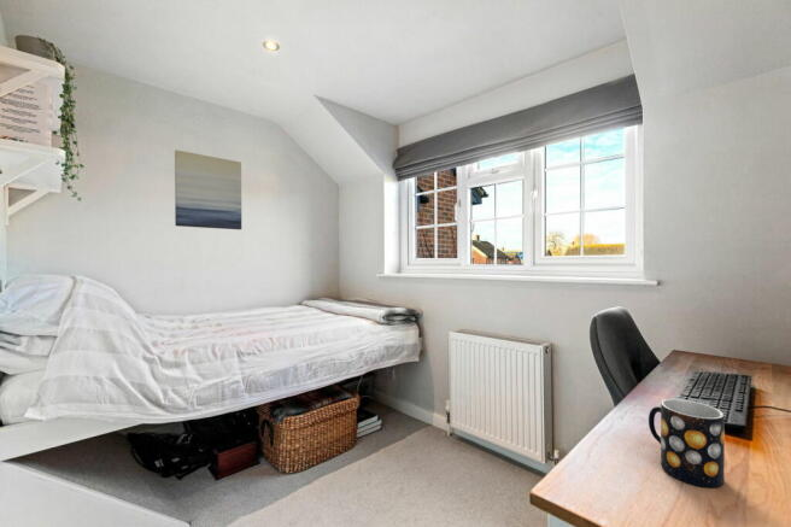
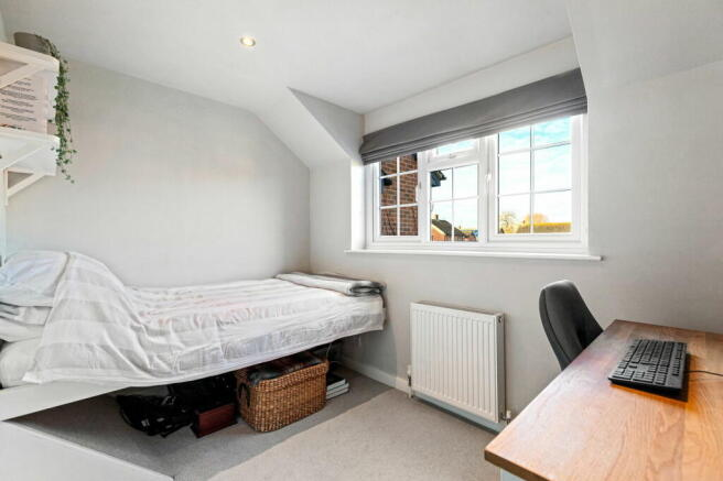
- mug [648,398,726,488]
- wall art [174,150,242,230]
